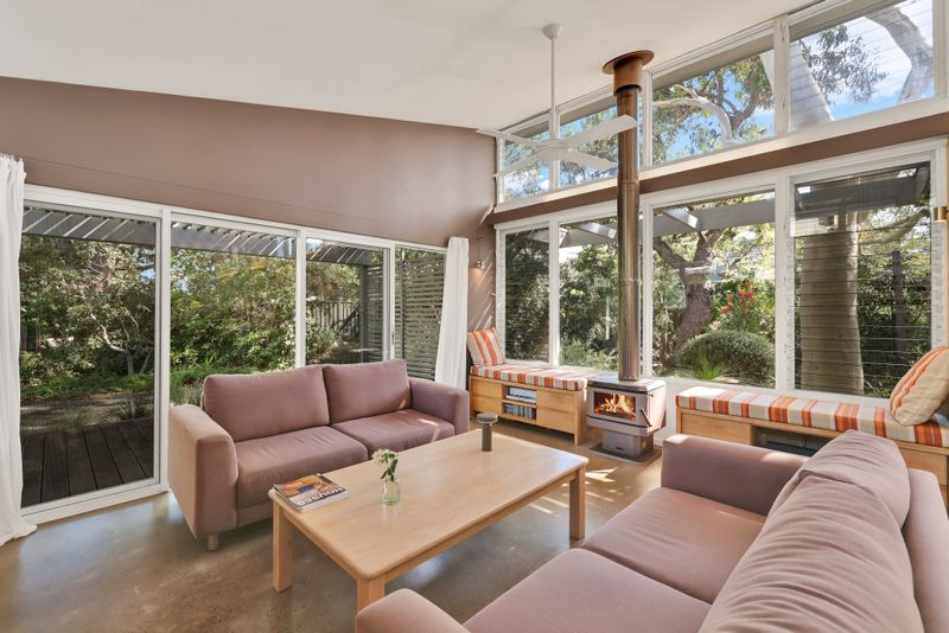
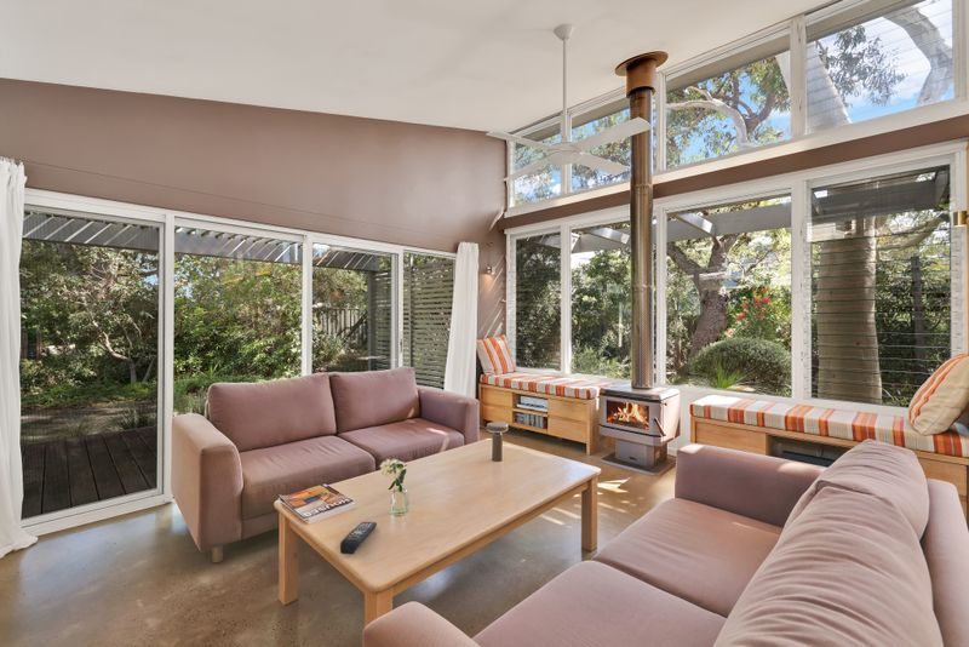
+ remote control [339,521,378,555]
